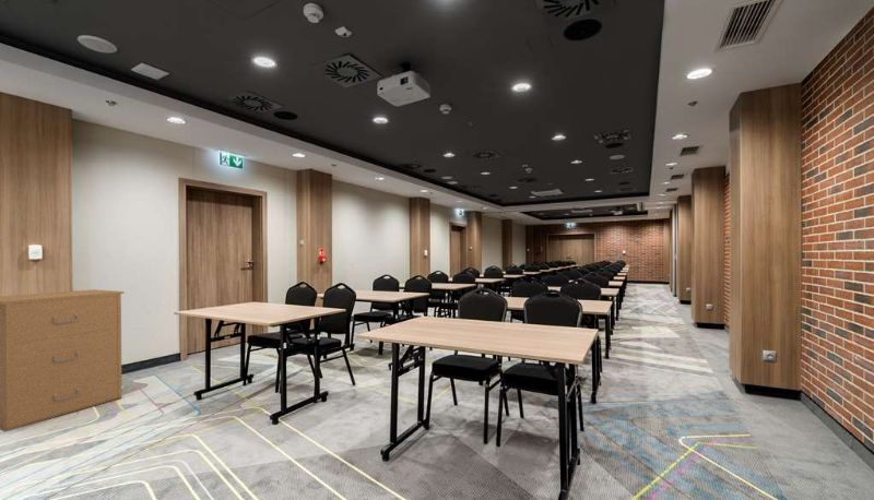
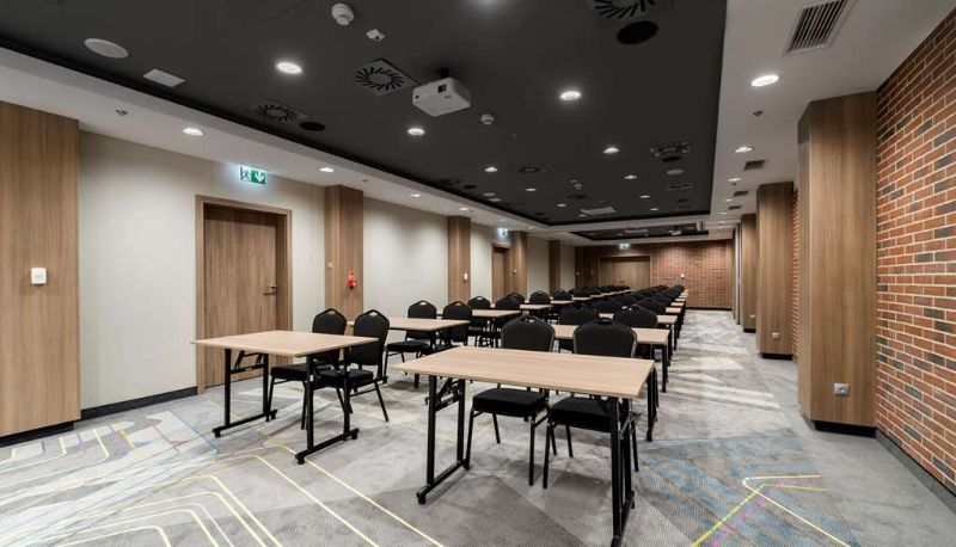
- filing cabinet [0,288,125,432]
